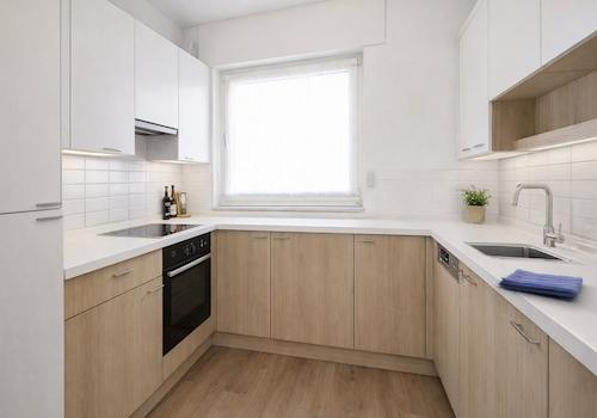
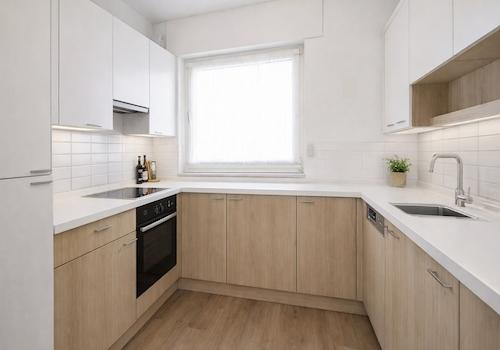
- dish towel [497,268,584,299]
